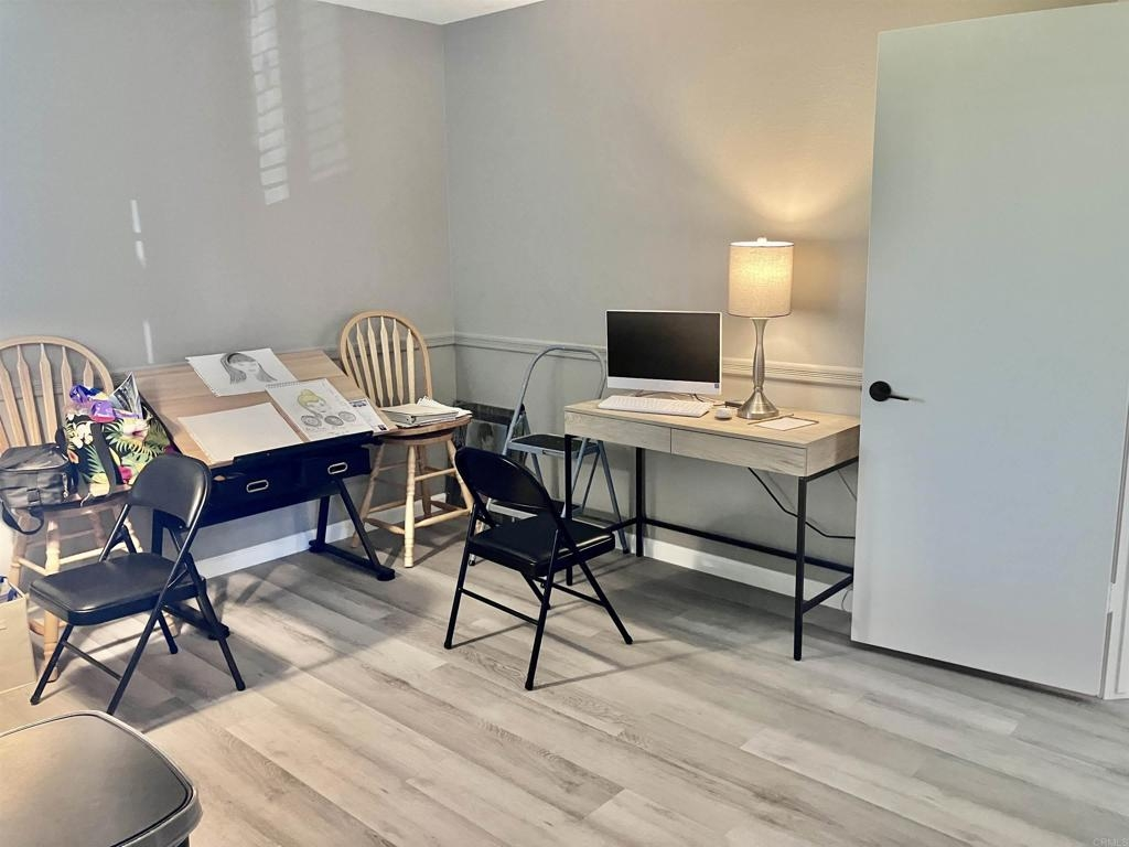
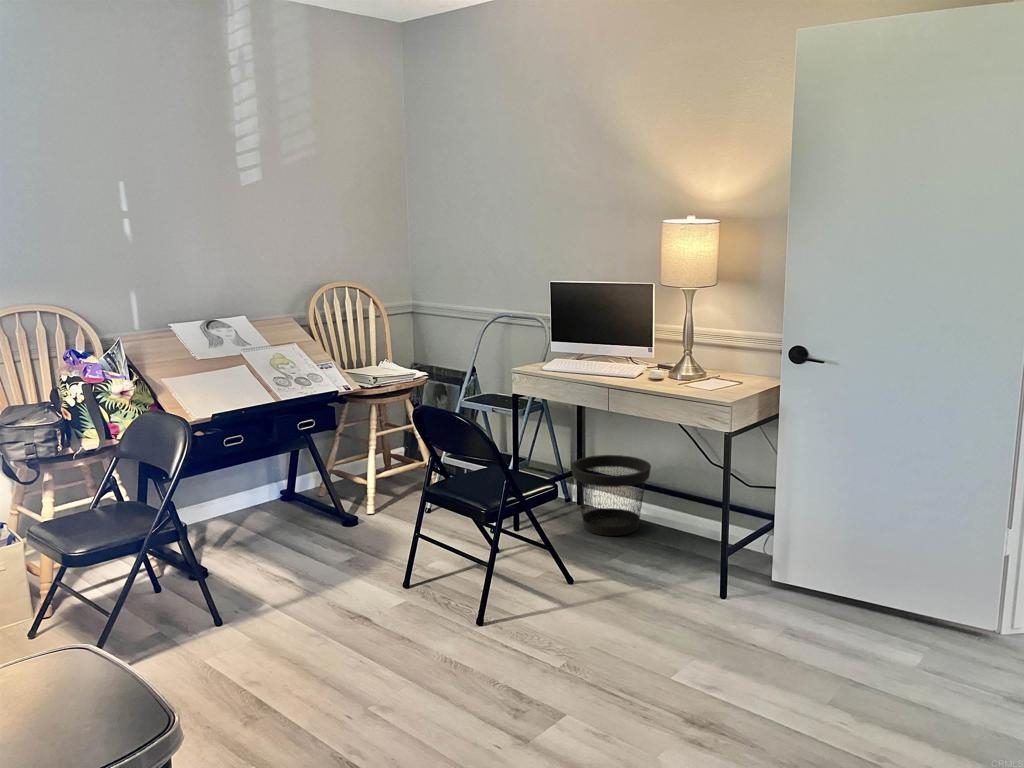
+ wastebasket [570,454,652,537]
